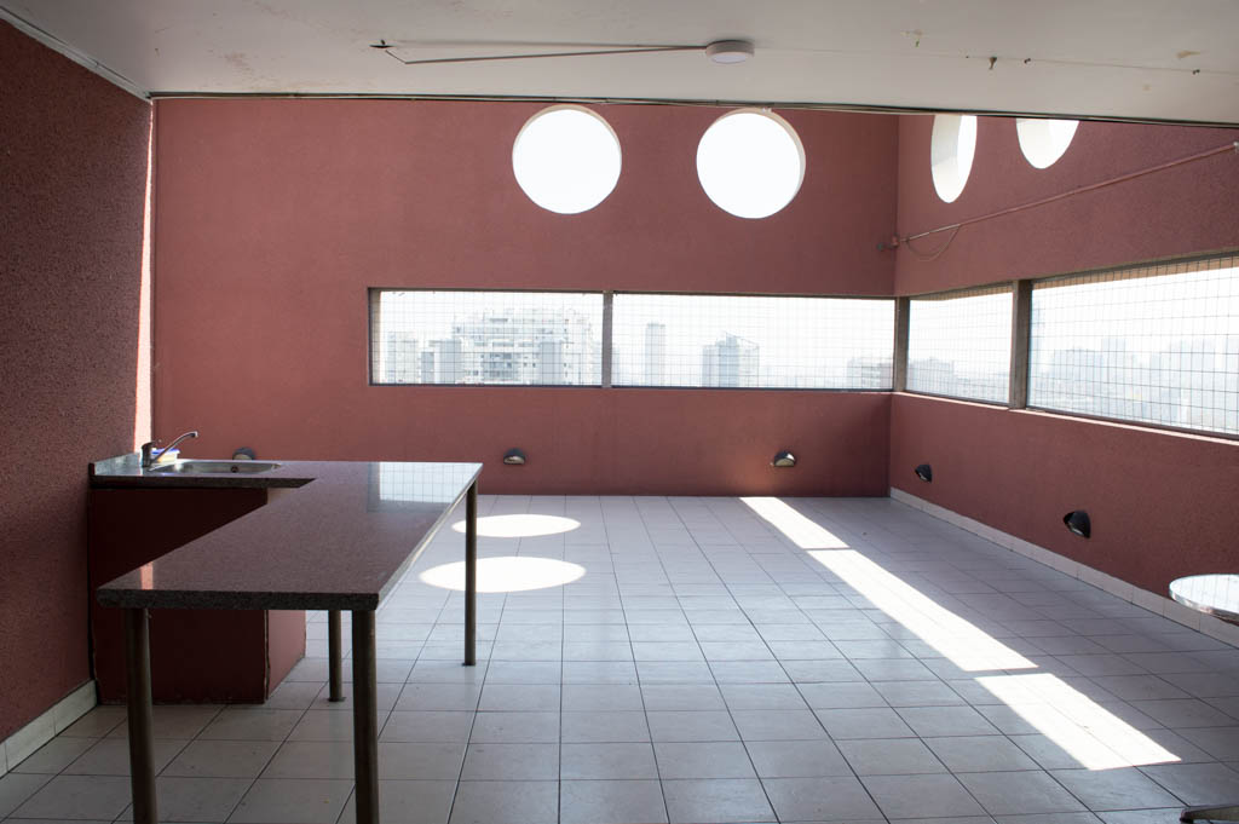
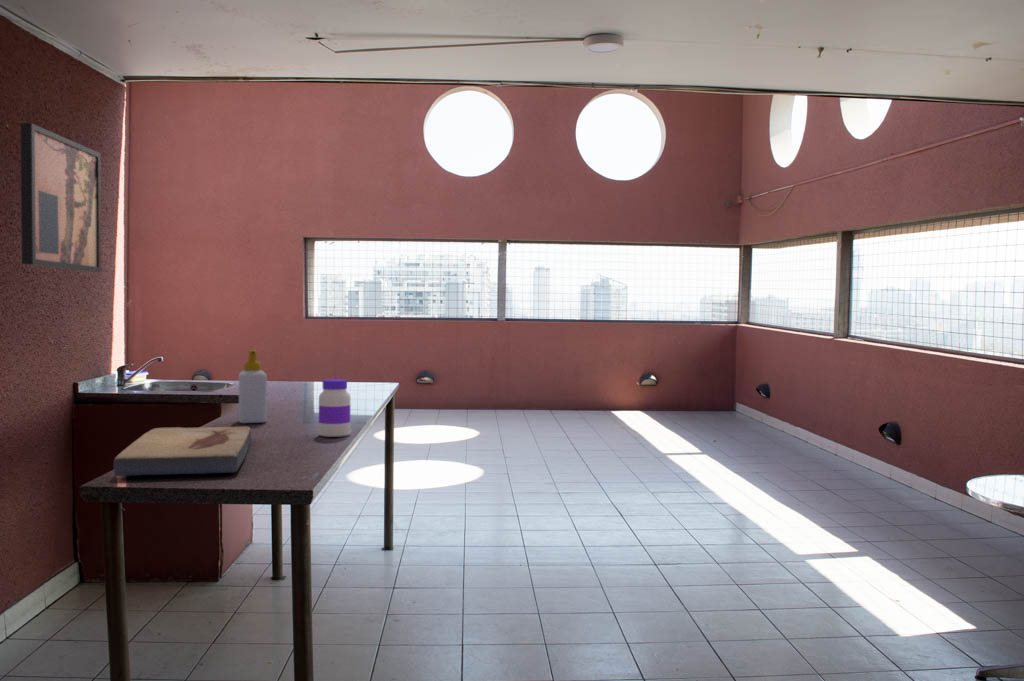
+ soap bottle [238,350,268,424]
+ wall art [20,122,102,273]
+ jar [318,378,351,438]
+ fish fossil [112,426,252,477]
